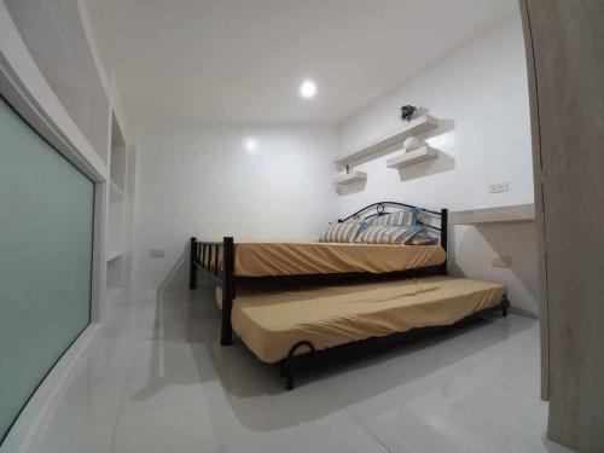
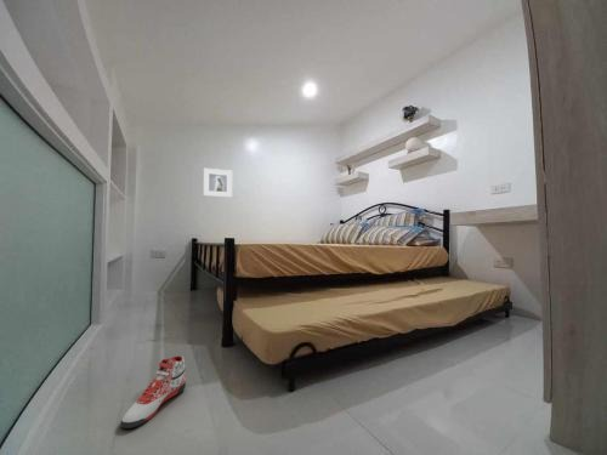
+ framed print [203,167,233,199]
+ sneaker [119,354,187,430]
